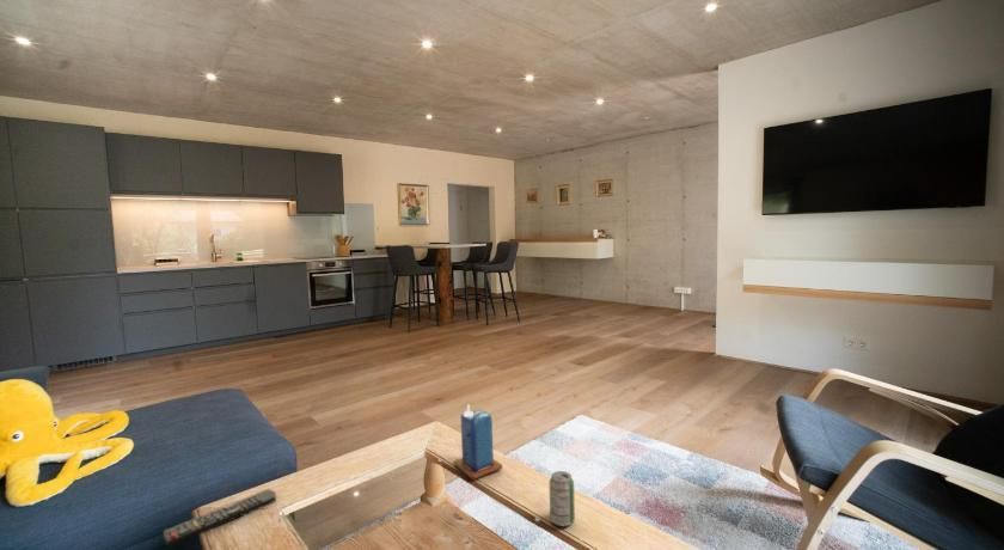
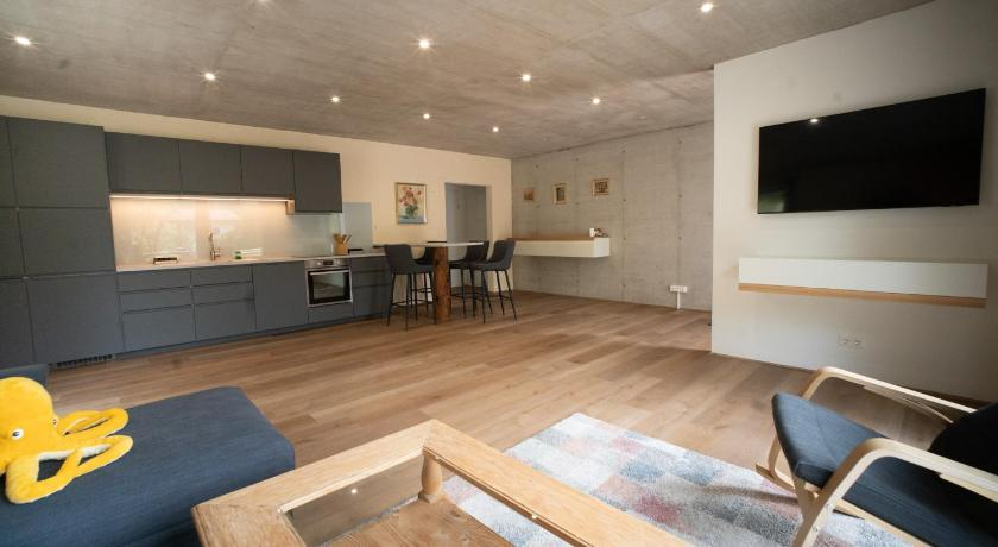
- candle [453,403,503,482]
- beverage can [549,470,576,527]
- remote control [163,488,277,548]
